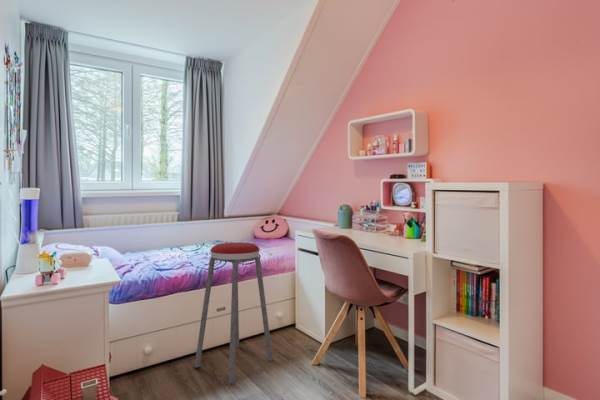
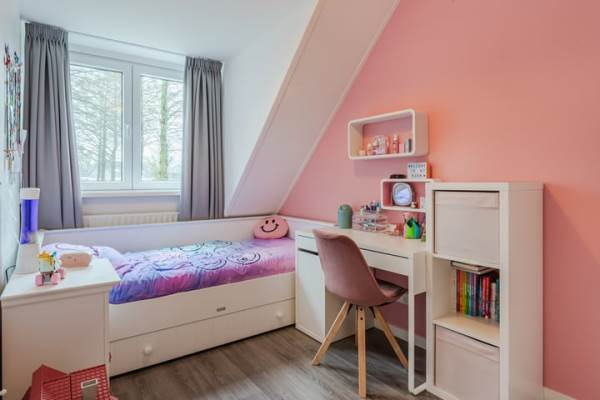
- music stool [194,241,274,384]
